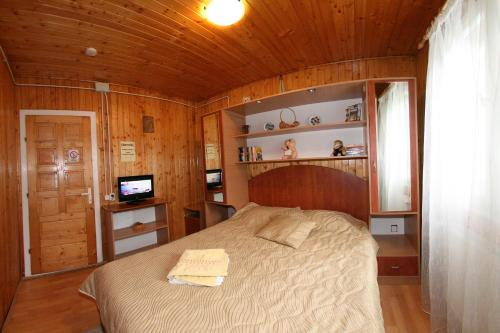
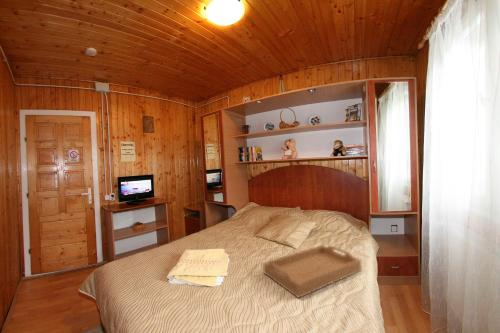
+ serving tray [262,244,363,299]
